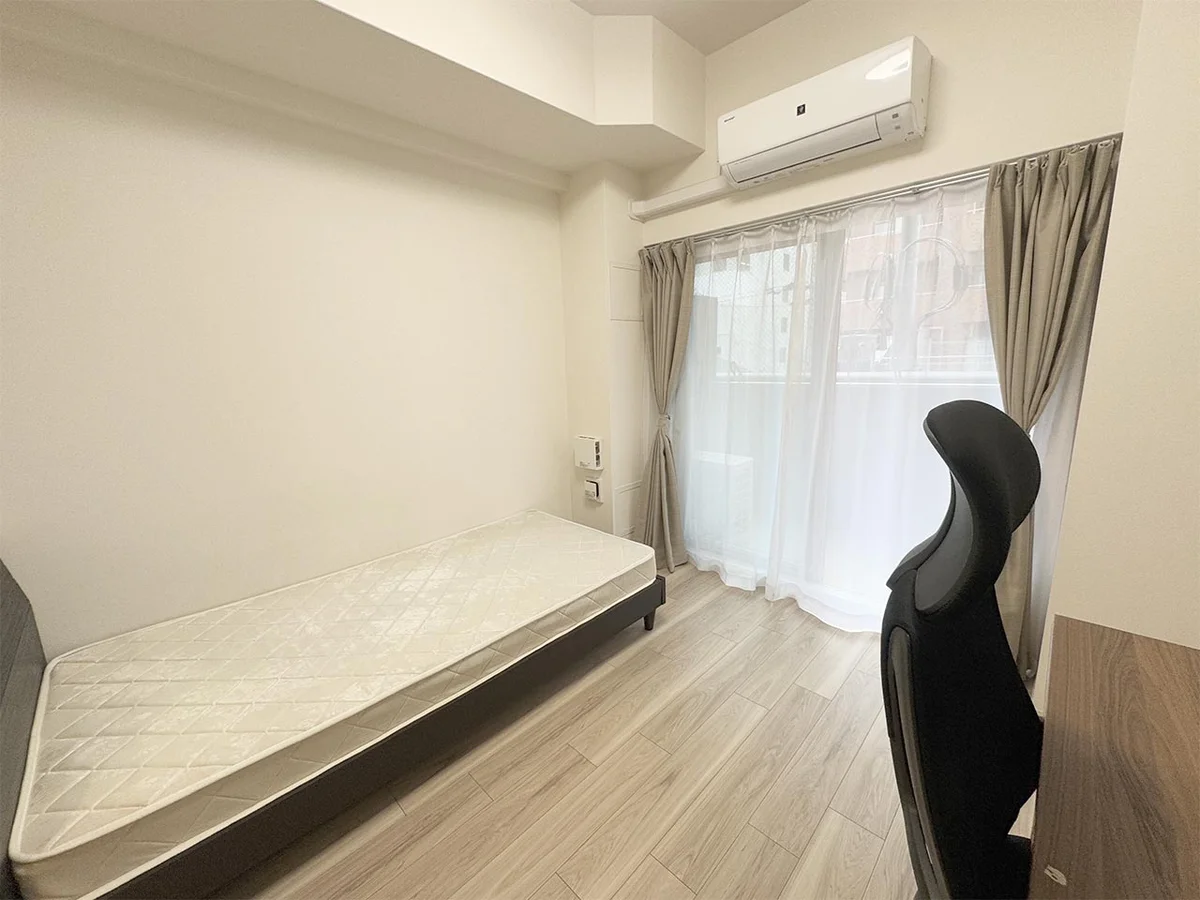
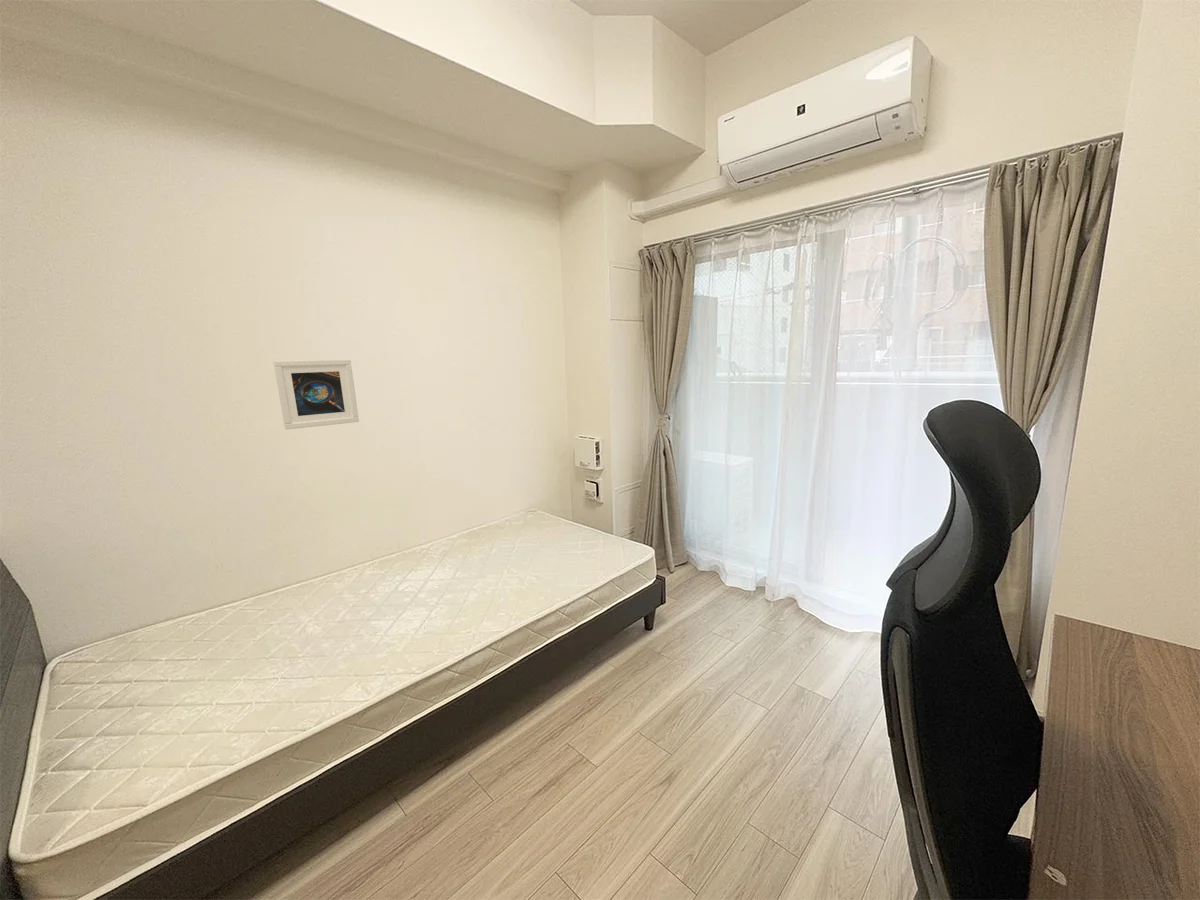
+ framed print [273,358,360,430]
